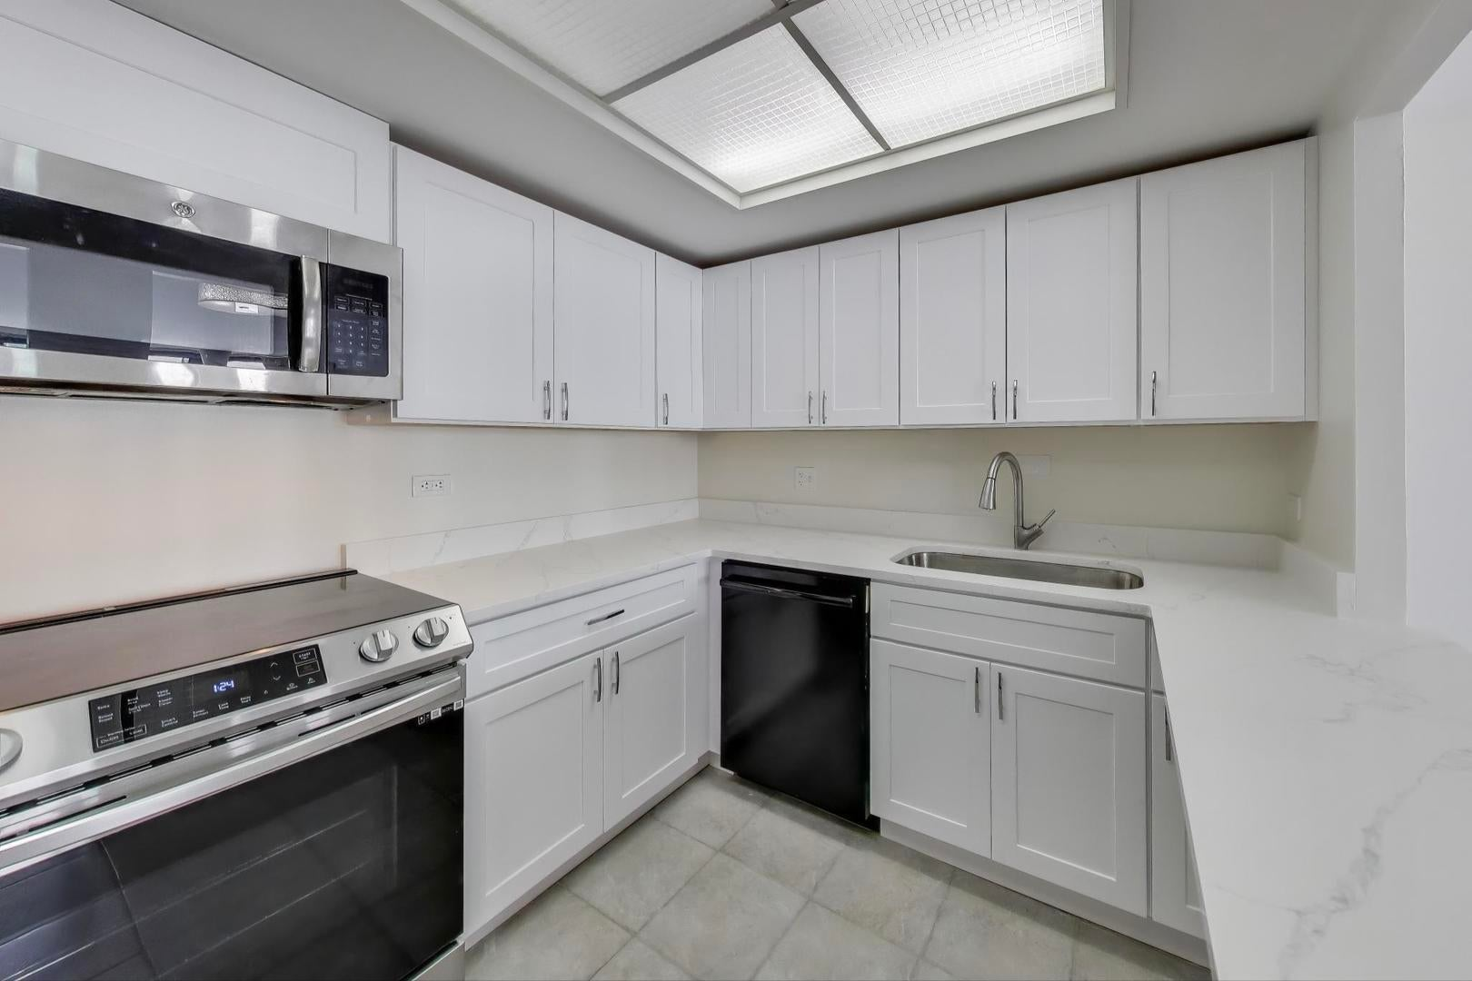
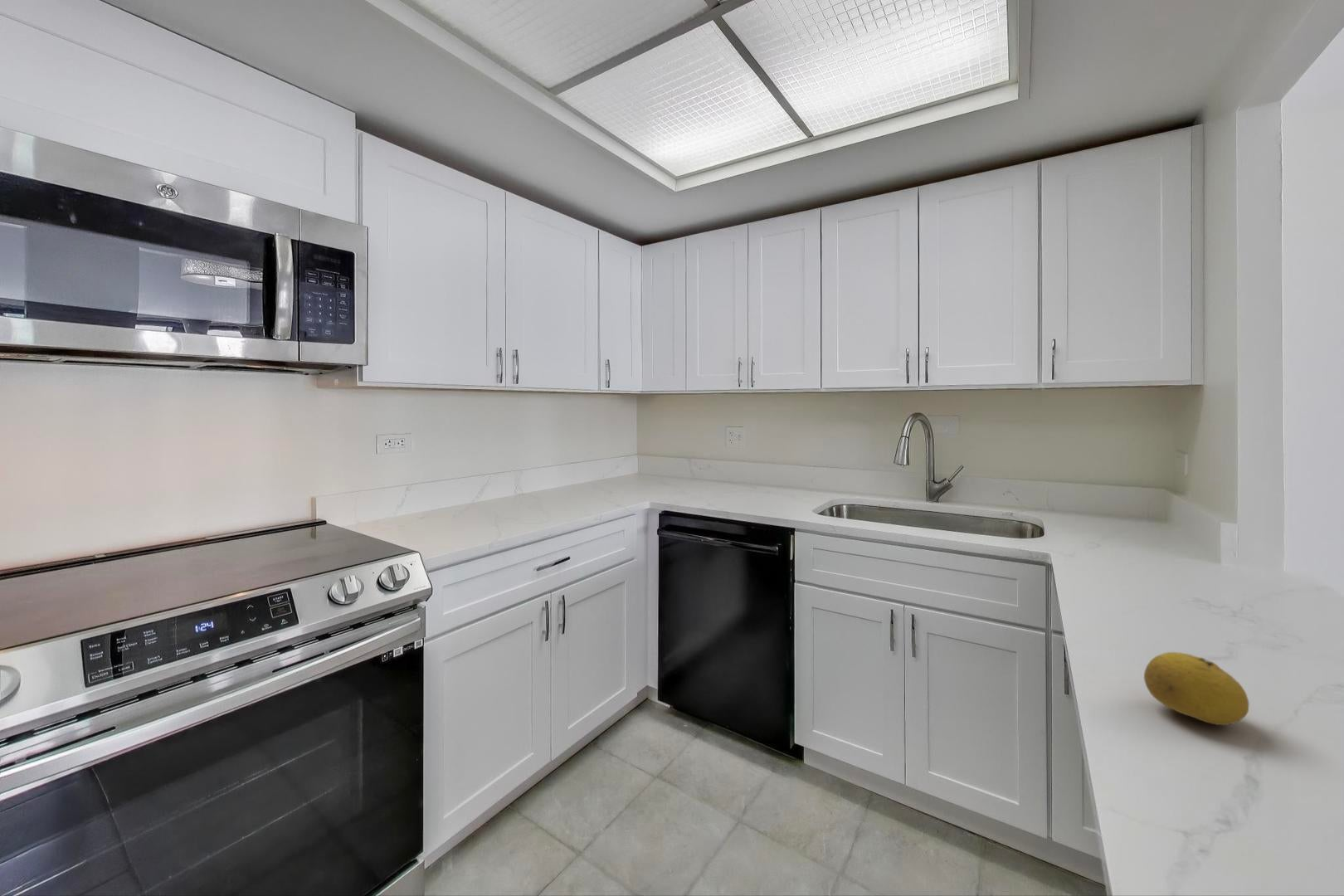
+ fruit [1143,651,1249,726]
